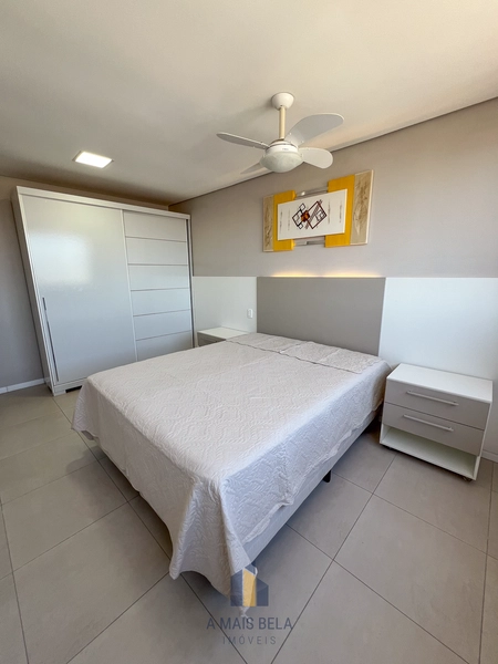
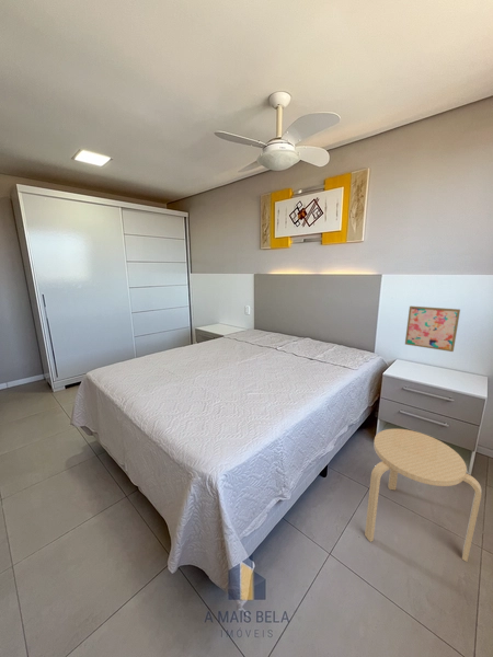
+ wall art [404,306,461,353]
+ stool [364,428,482,563]
